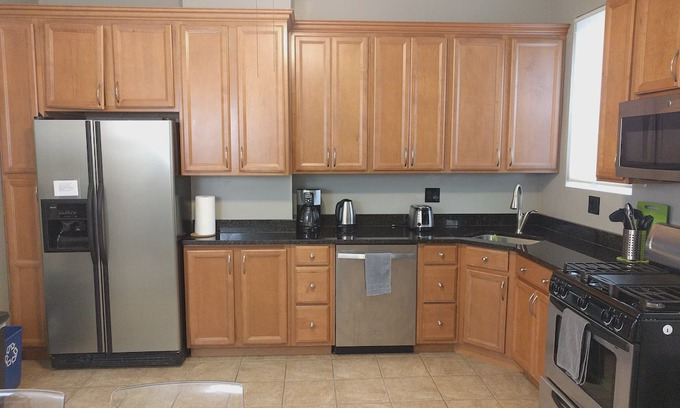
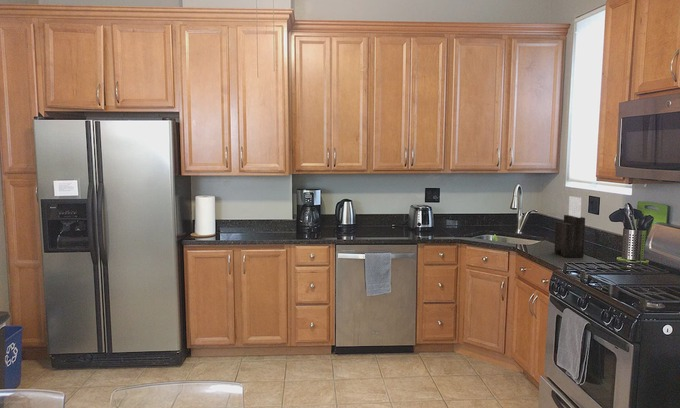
+ knife block [553,195,586,258]
